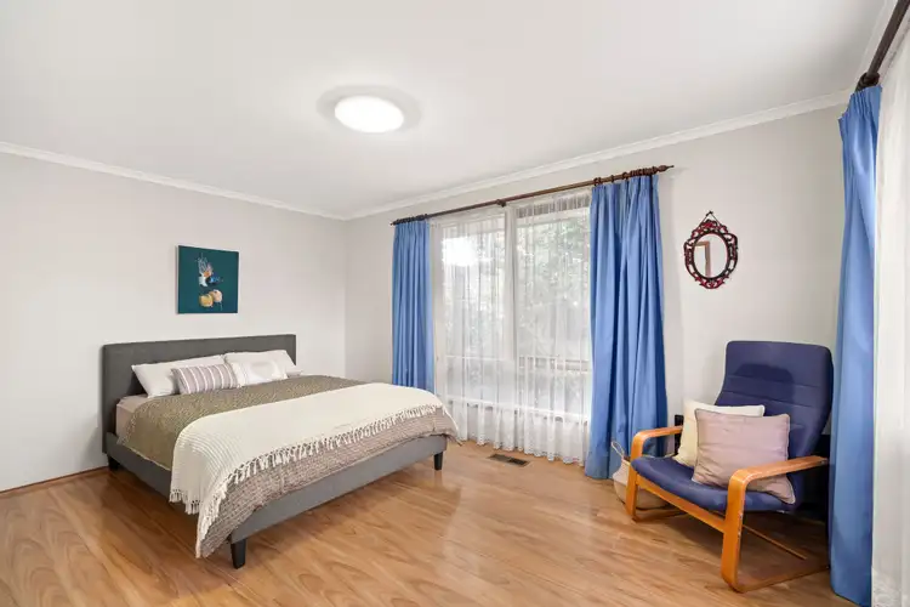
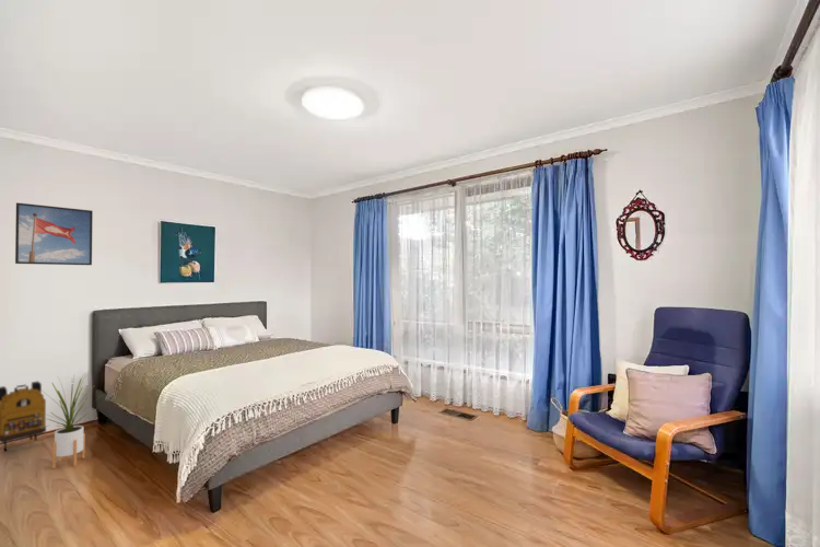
+ backpack [0,380,47,452]
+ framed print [14,201,94,266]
+ house plant [40,373,104,469]
